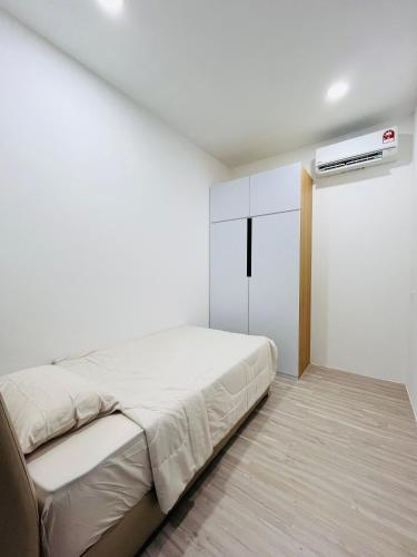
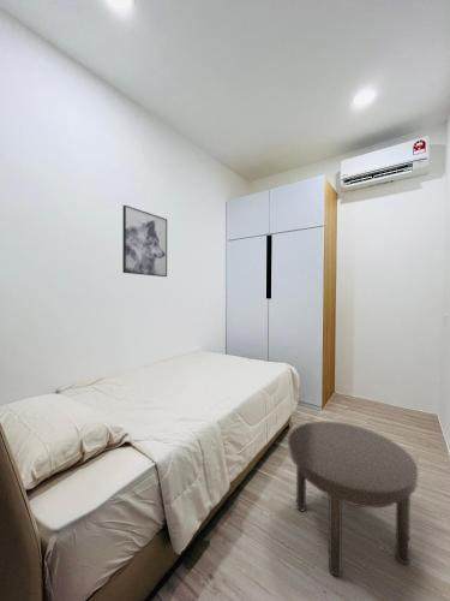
+ side table [287,421,419,577]
+ wall art [121,204,168,278]
